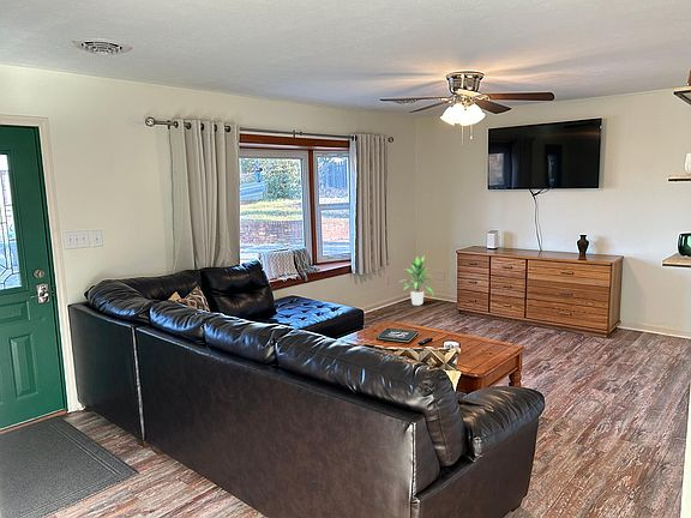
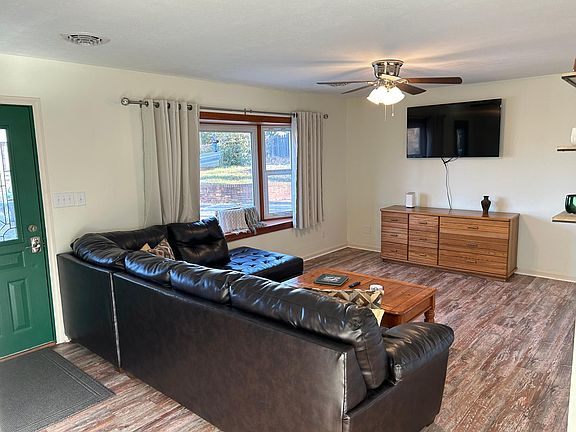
- indoor plant [399,255,434,307]
